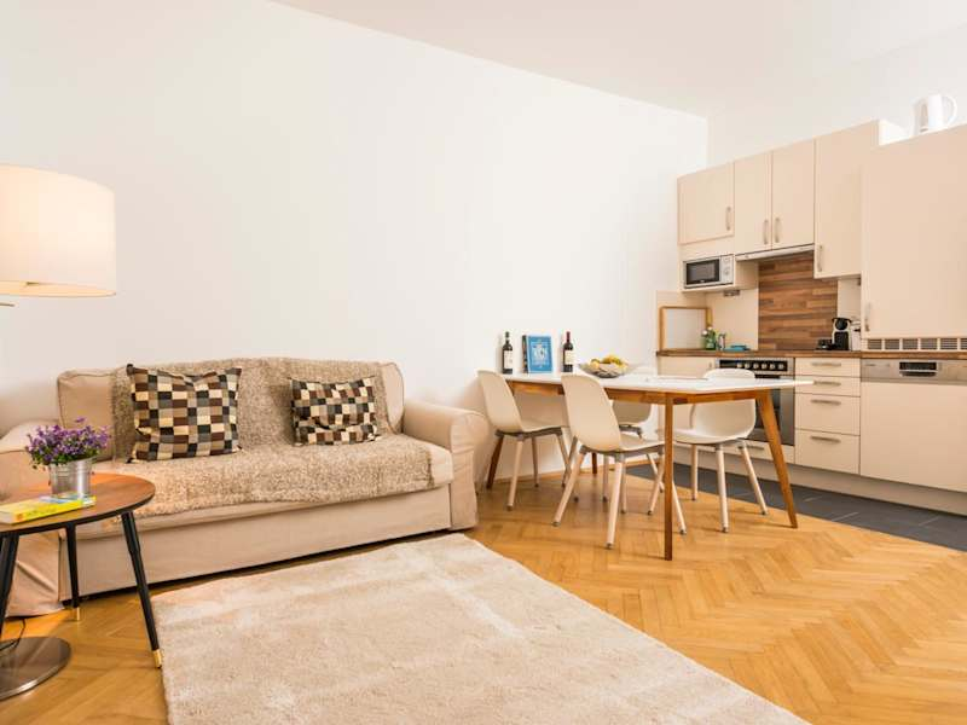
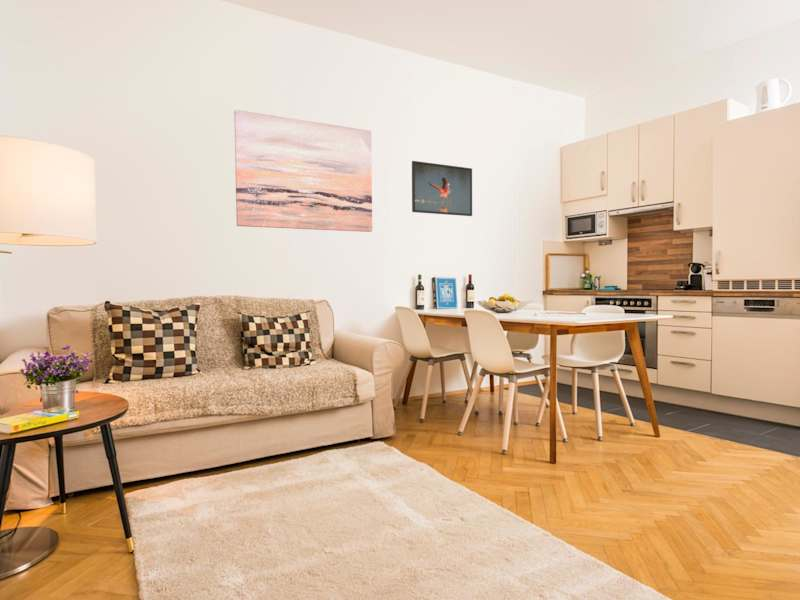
+ wall art [233,109,373,233]
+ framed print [411,160,473,217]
